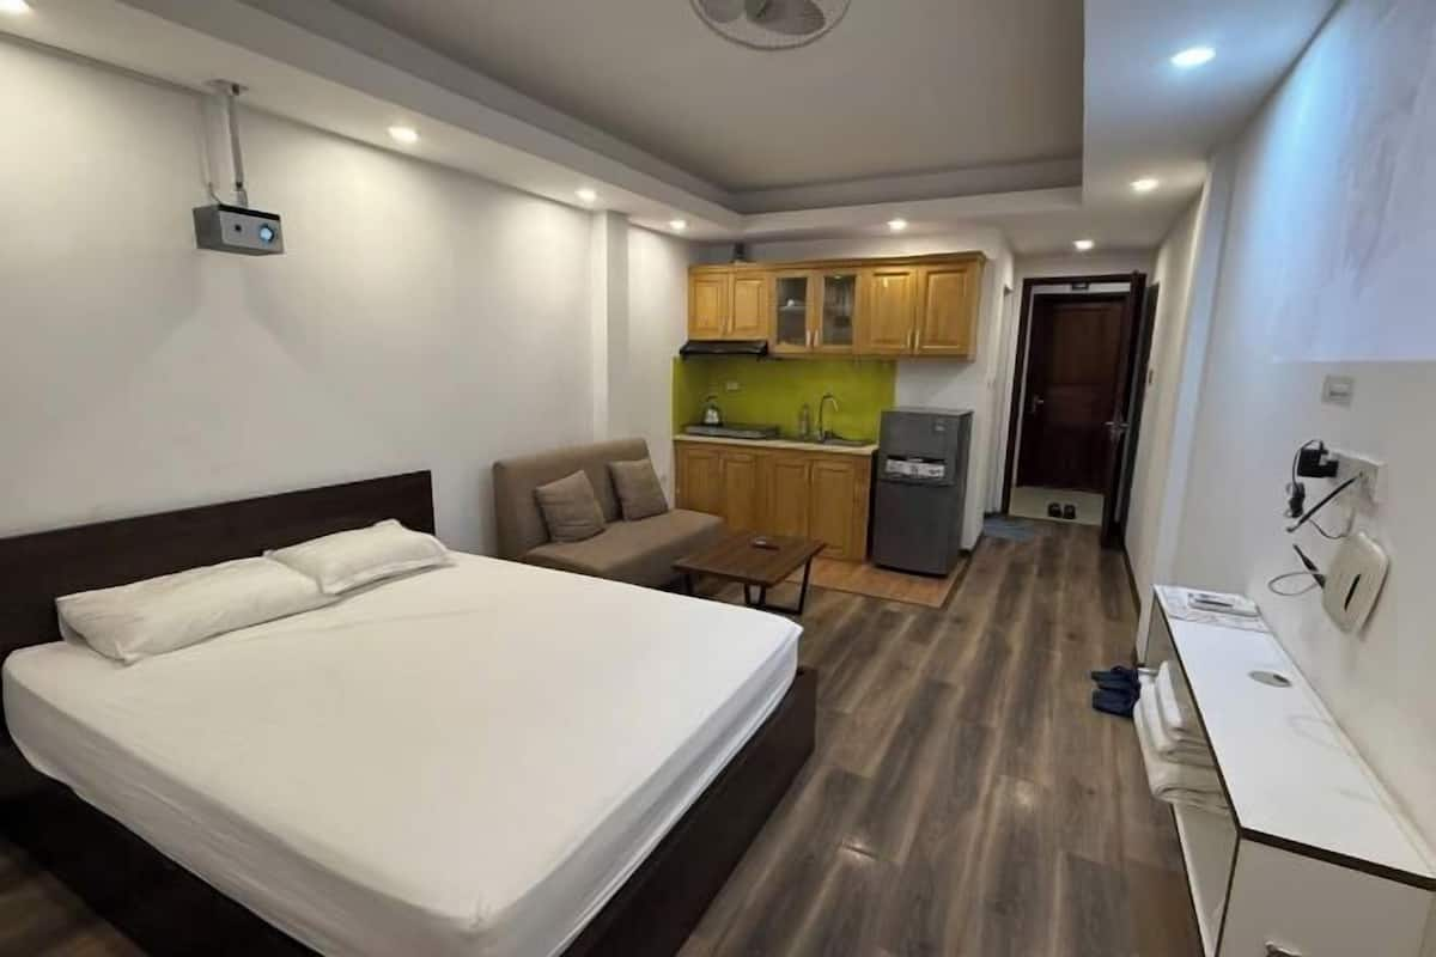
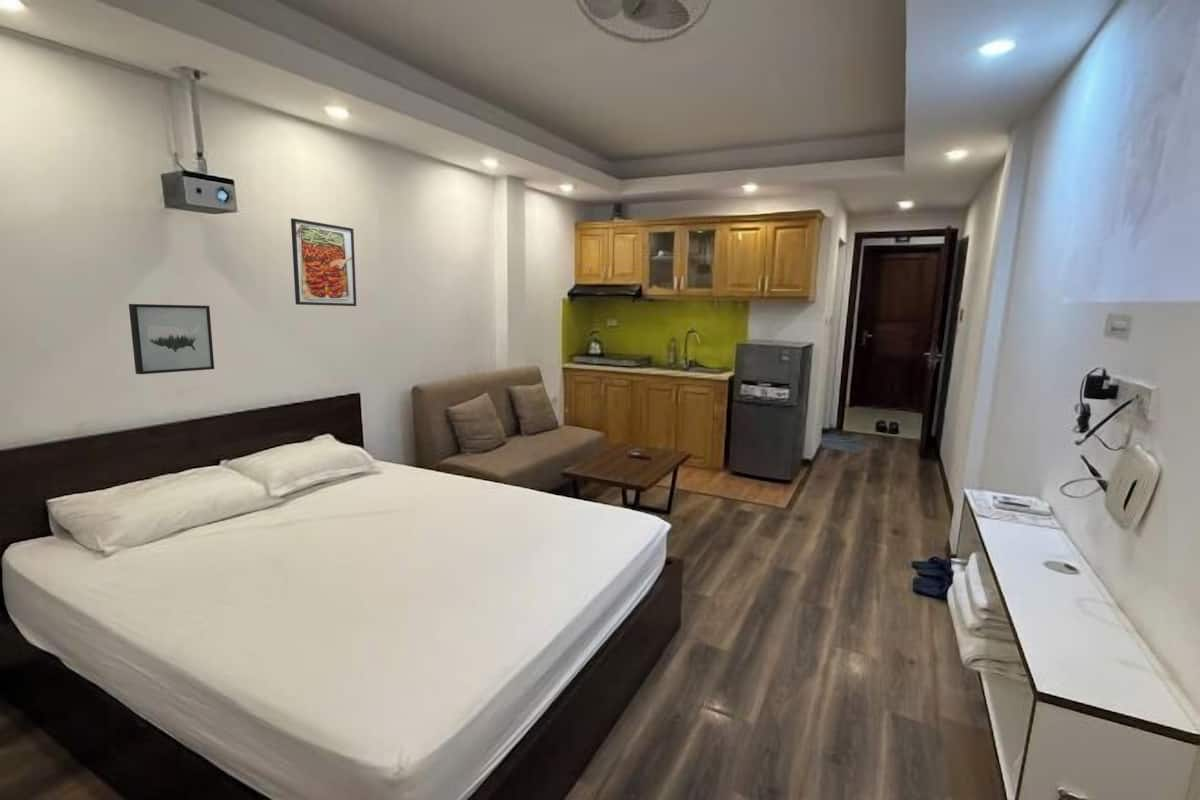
+ wall art [128,303,215,375]
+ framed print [290,217,357,307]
